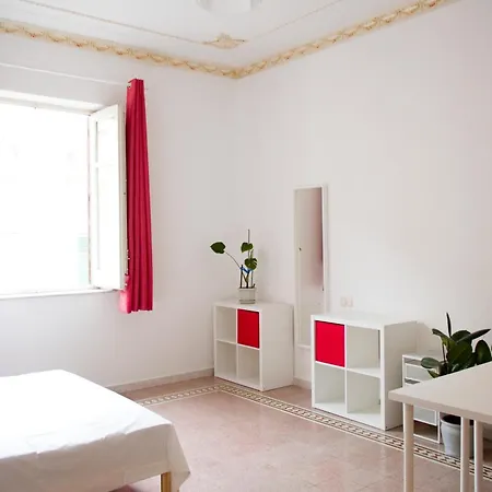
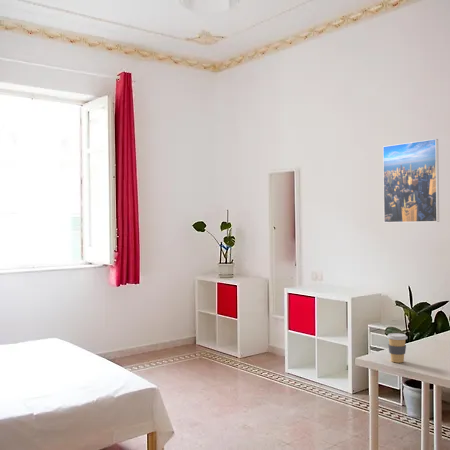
+ coffee cup [386,332,408,364]
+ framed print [382,138,440,224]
